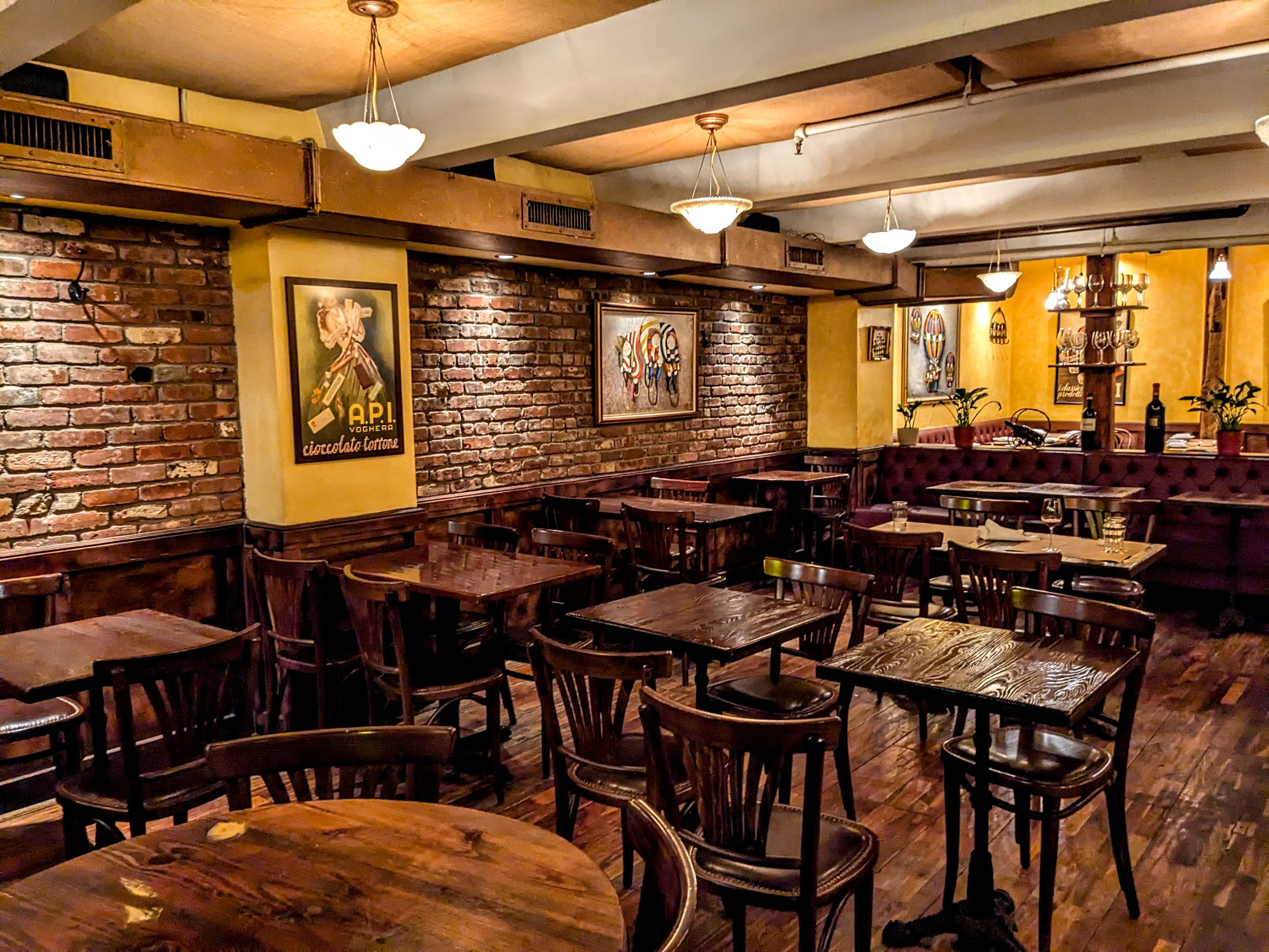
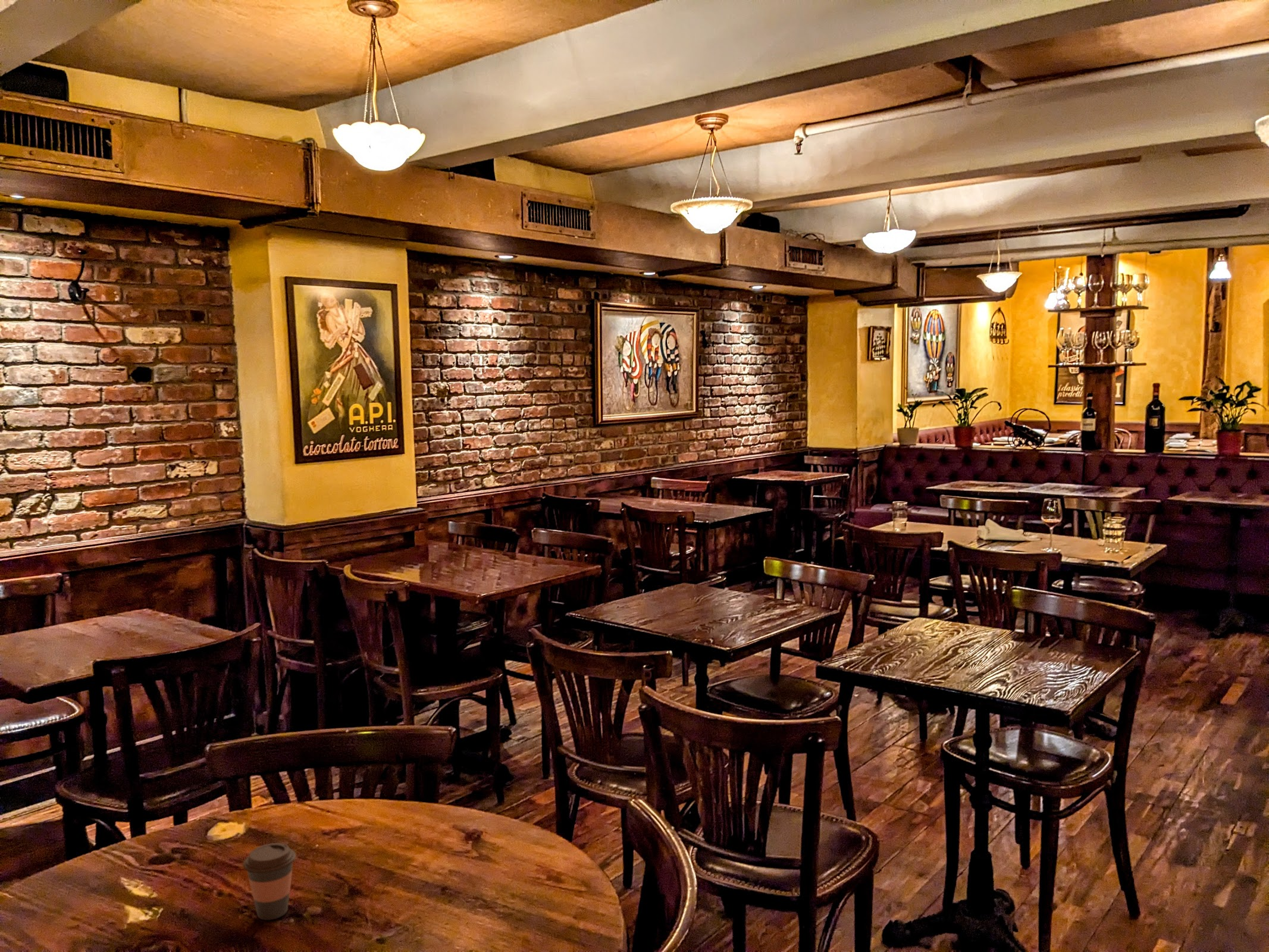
+ coffee cup [243,843,297,920]
